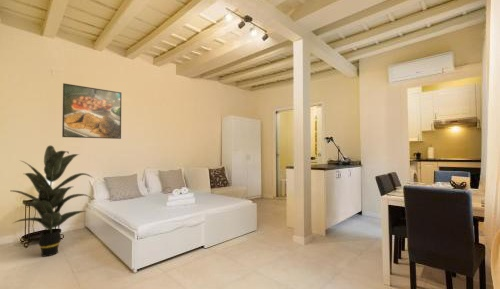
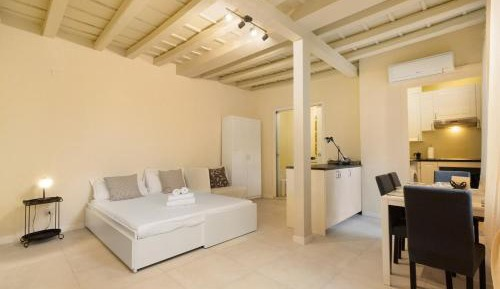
- indoor plant [11,145,94,258]
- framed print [61,82,122,140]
